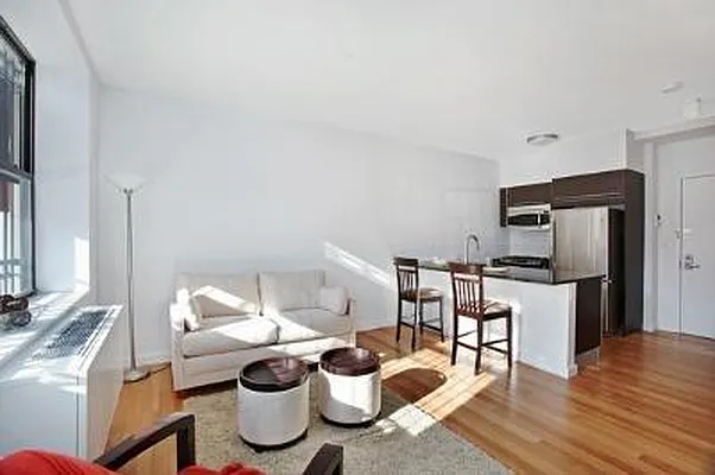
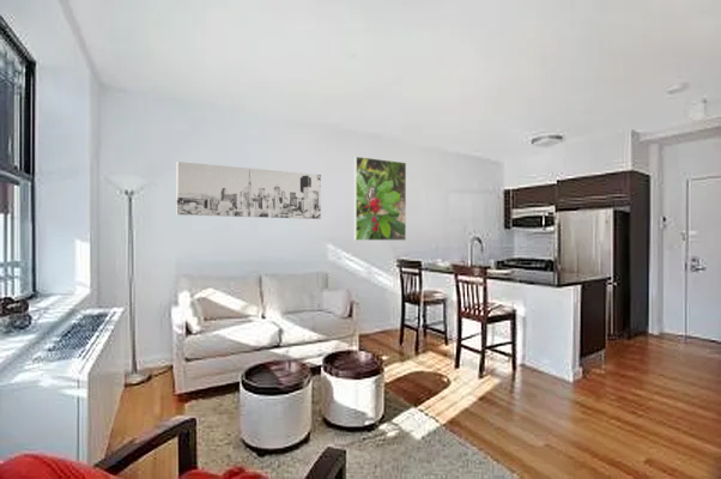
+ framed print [353,156,407,242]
+ wall art [176,160,322,220]
